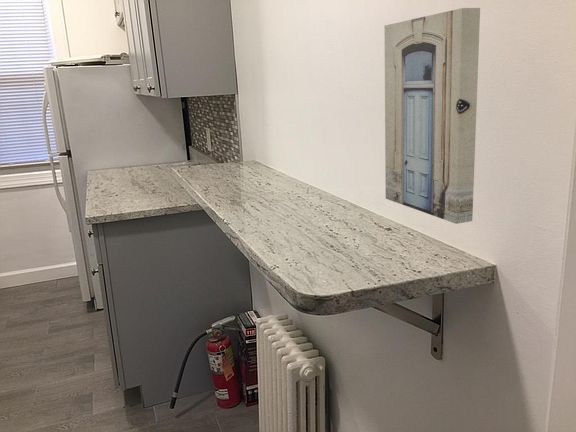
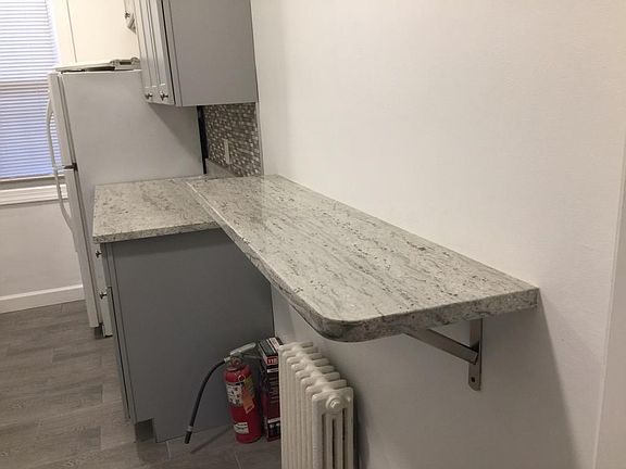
- wall art [384,7,481,225]
